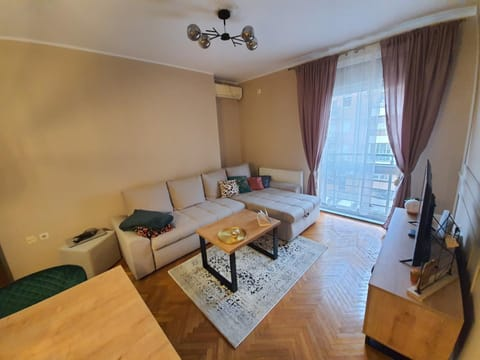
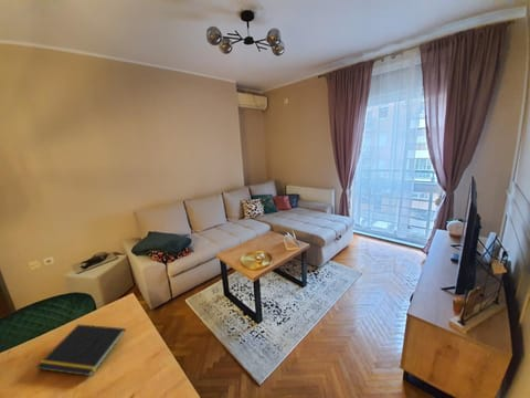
+ notepad [35,323,127,377]
